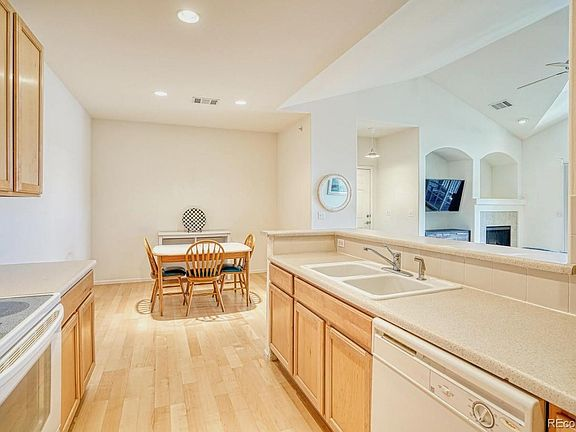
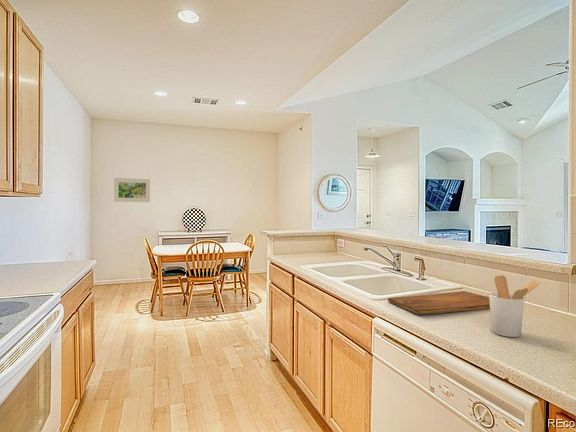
+ utensil holder [488,274,541,338]
+ cutting board [387,290,490,315]
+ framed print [113,177,151,203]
